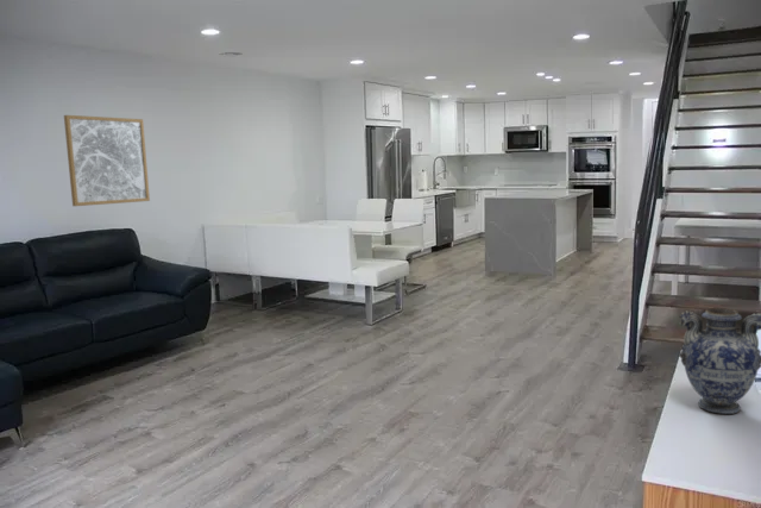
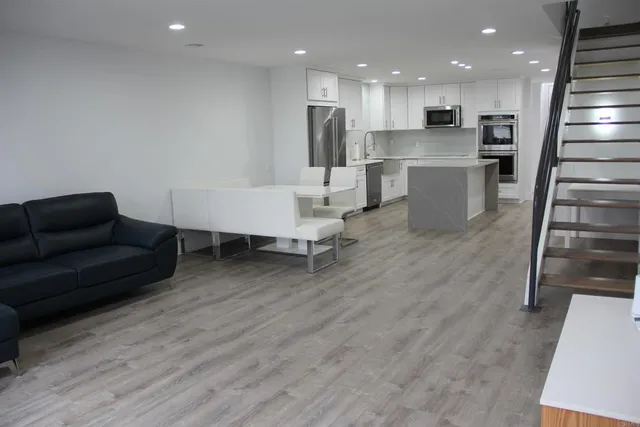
- decorative vase [678,307,761,415]
- wall art [63,114,151,207]
